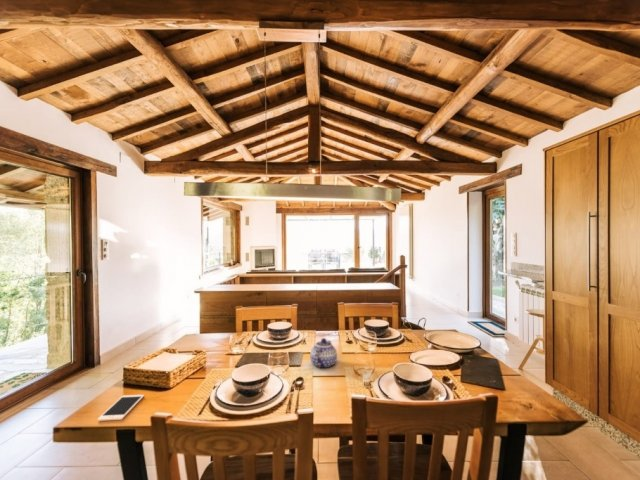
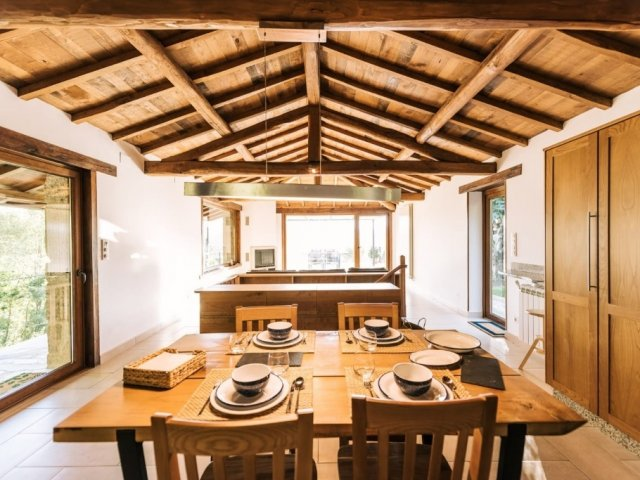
- cell phone [96,394,145,422]
- teapot [309,337,338,369]
